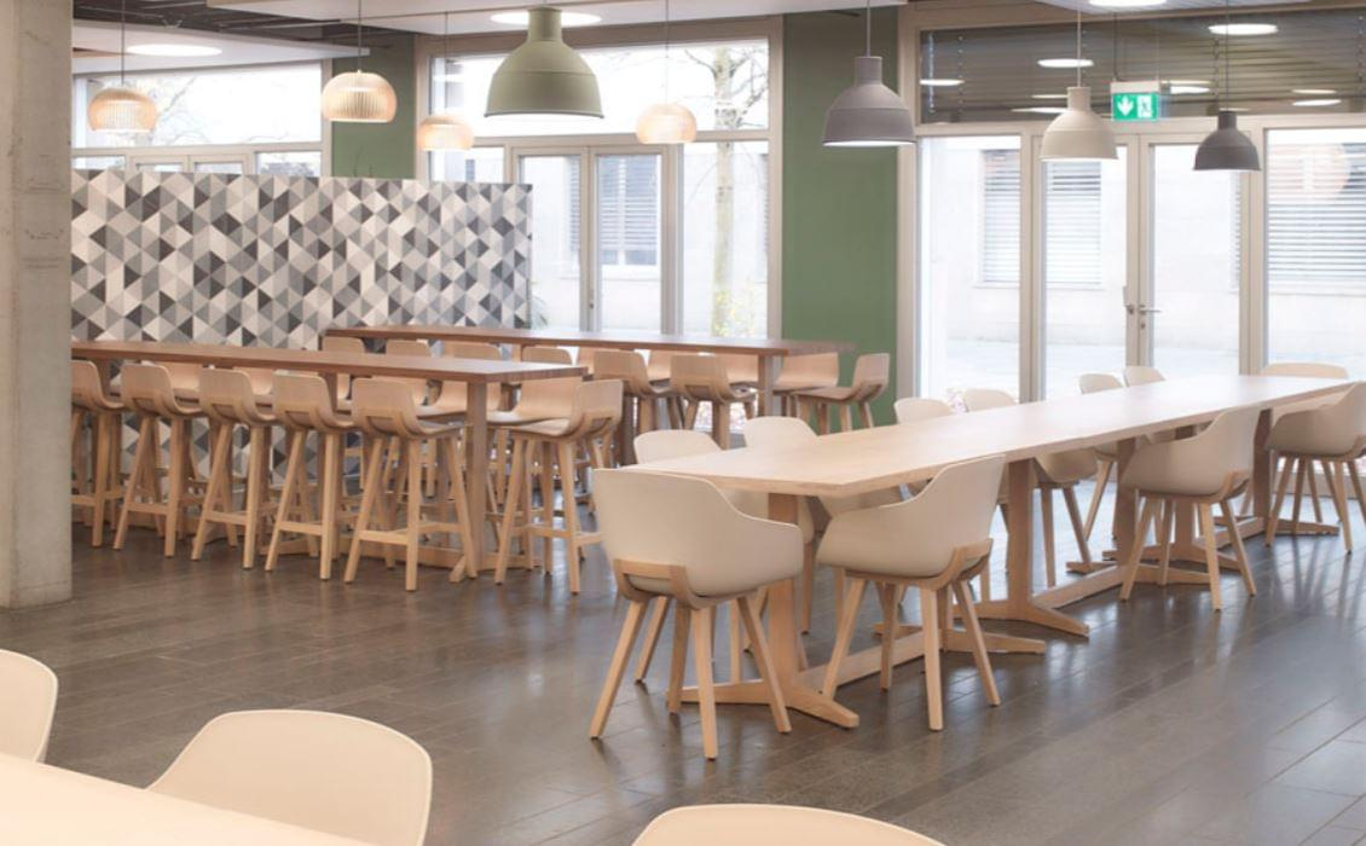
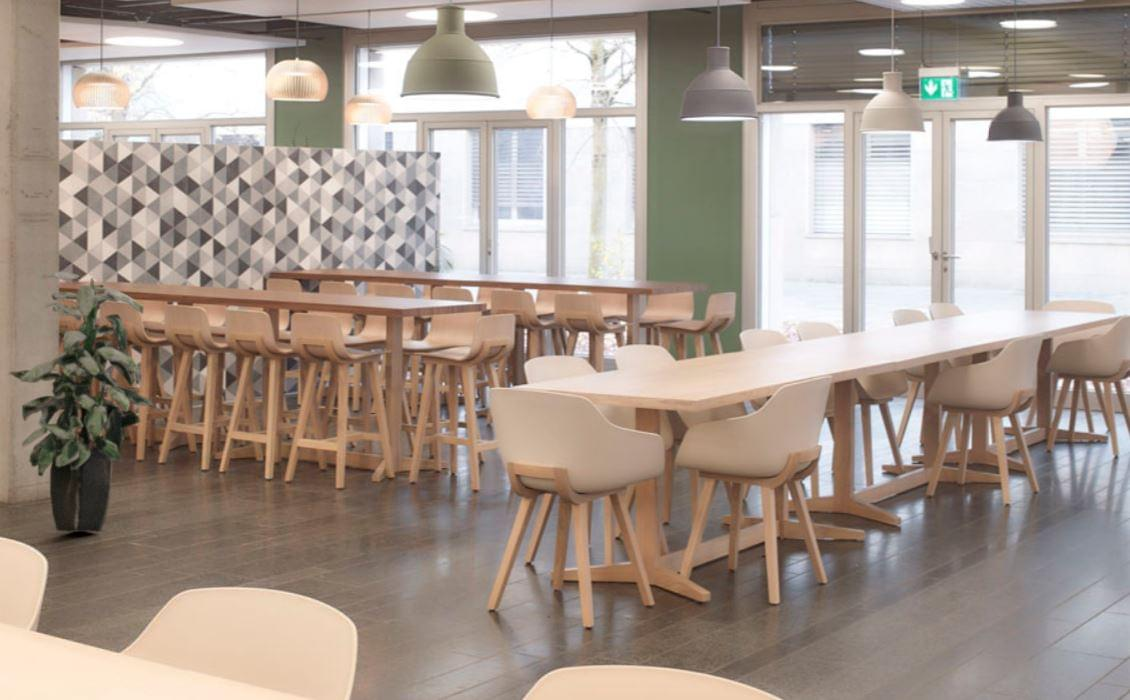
+ indoor plant [7,271,155,533]
